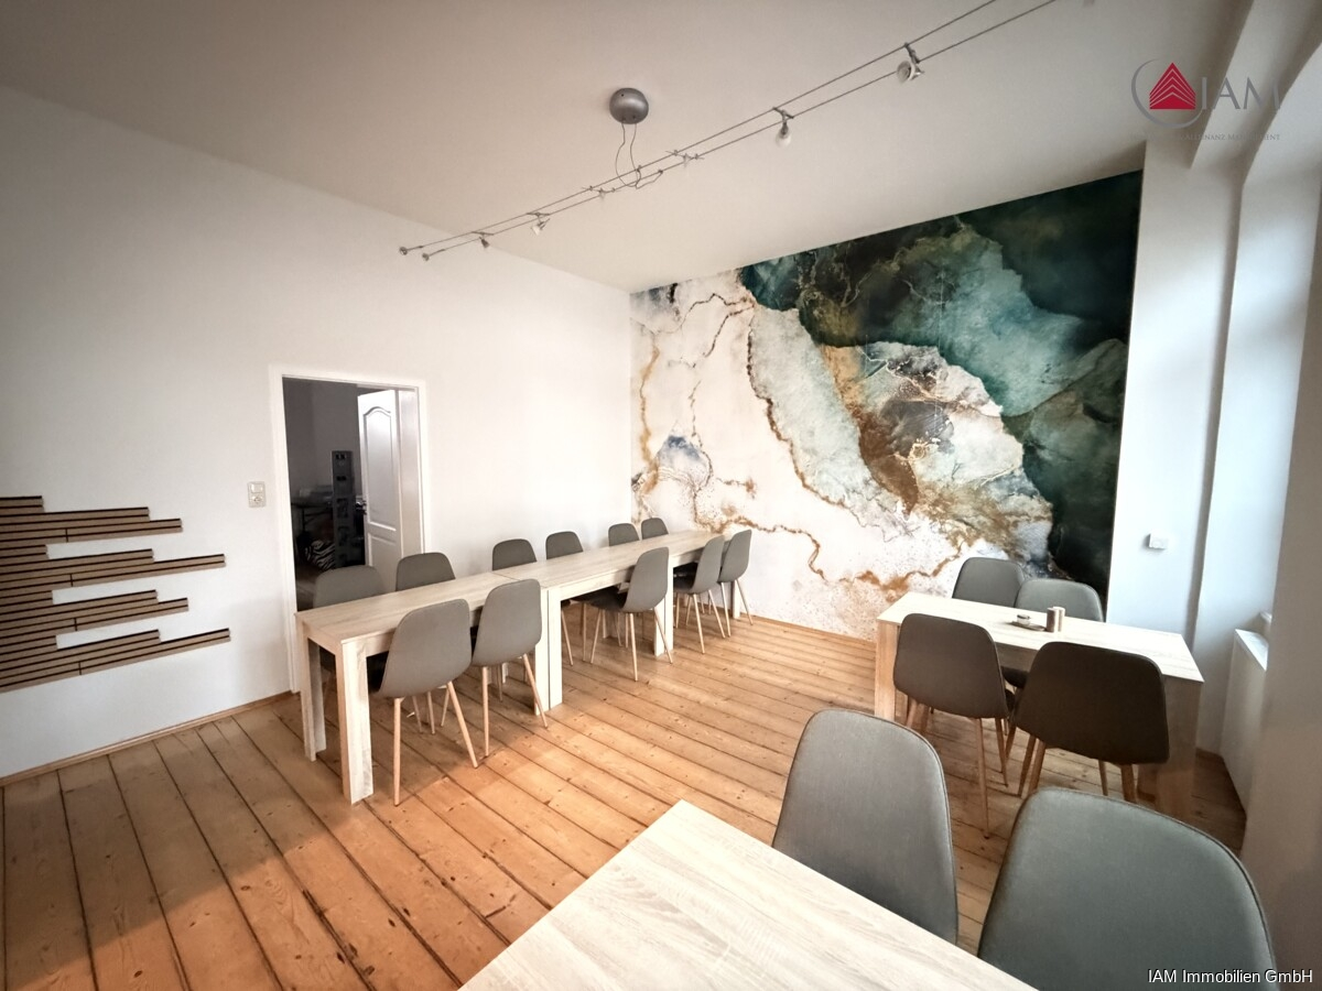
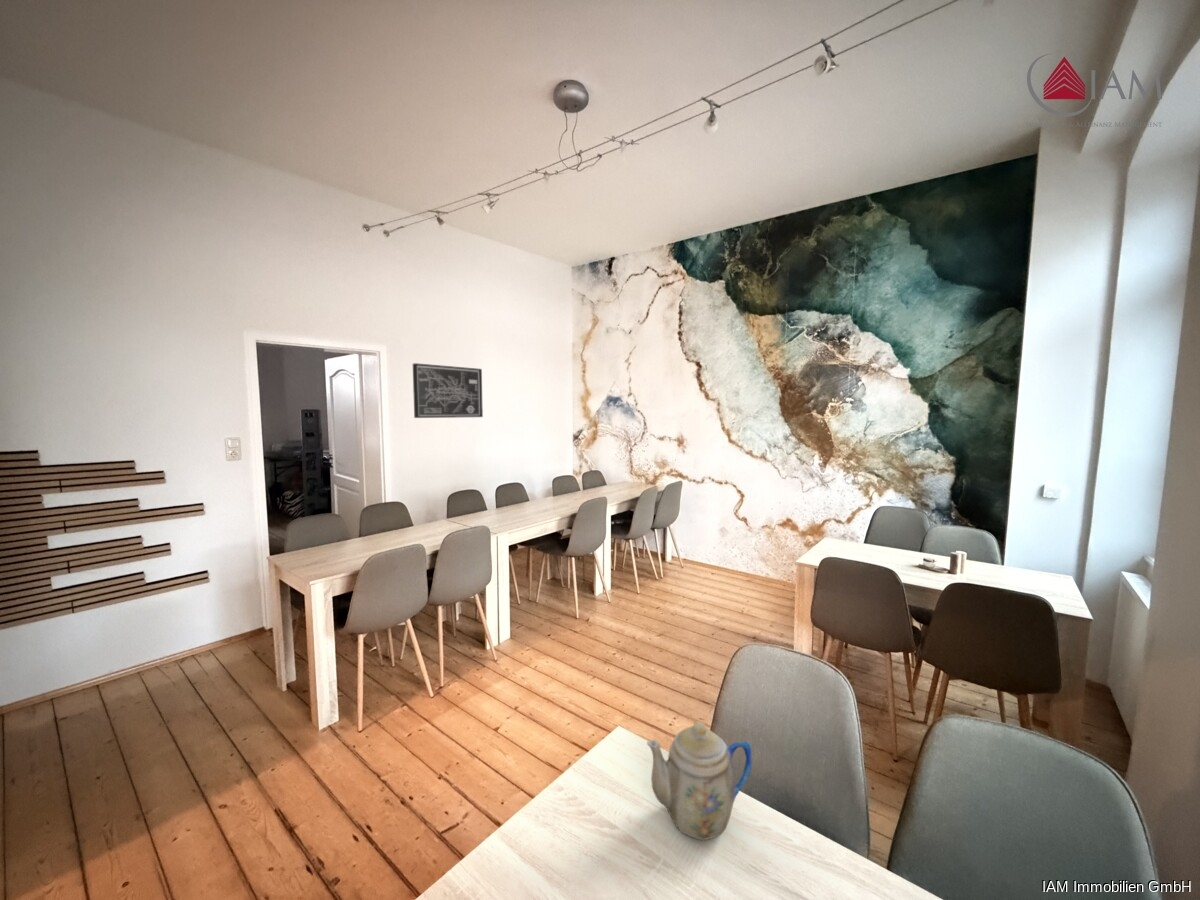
+ wall art [412,362,484,419]
+ teapot [646,721,752,841]
